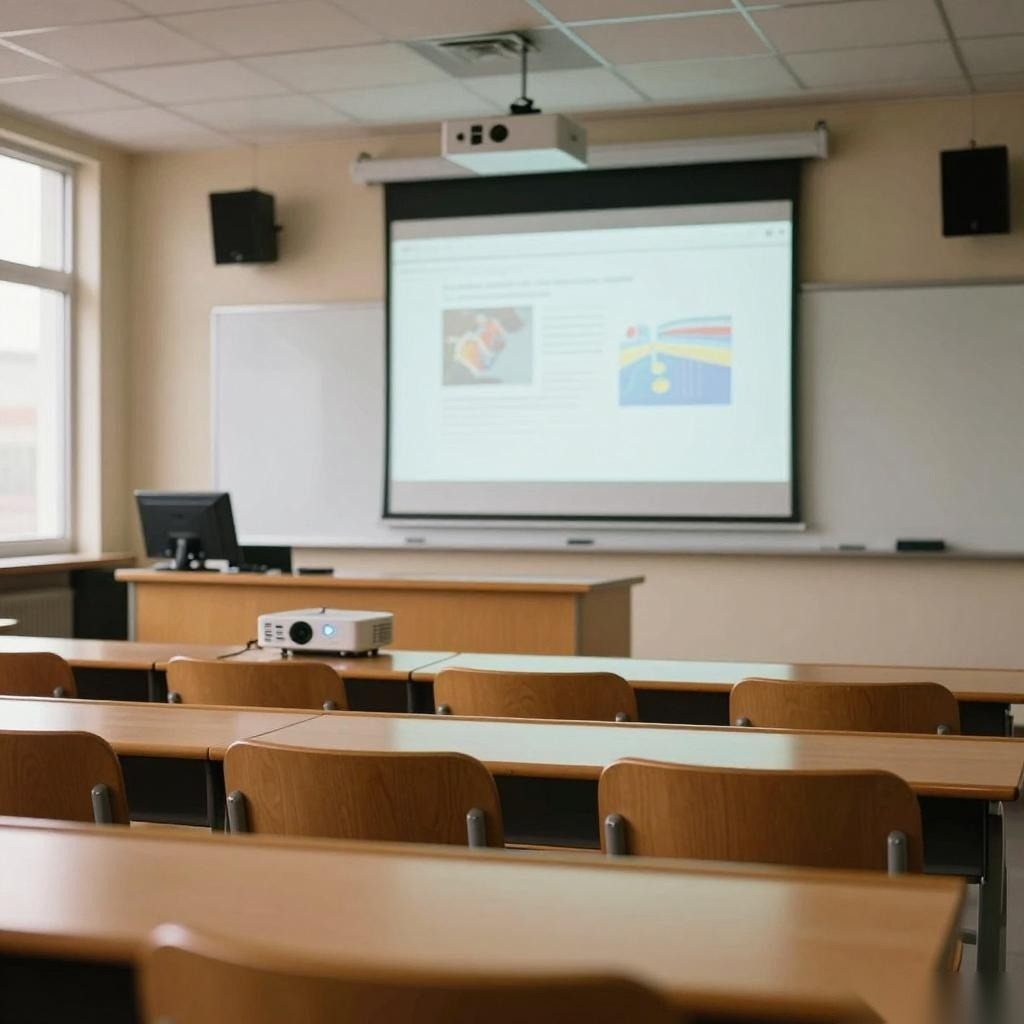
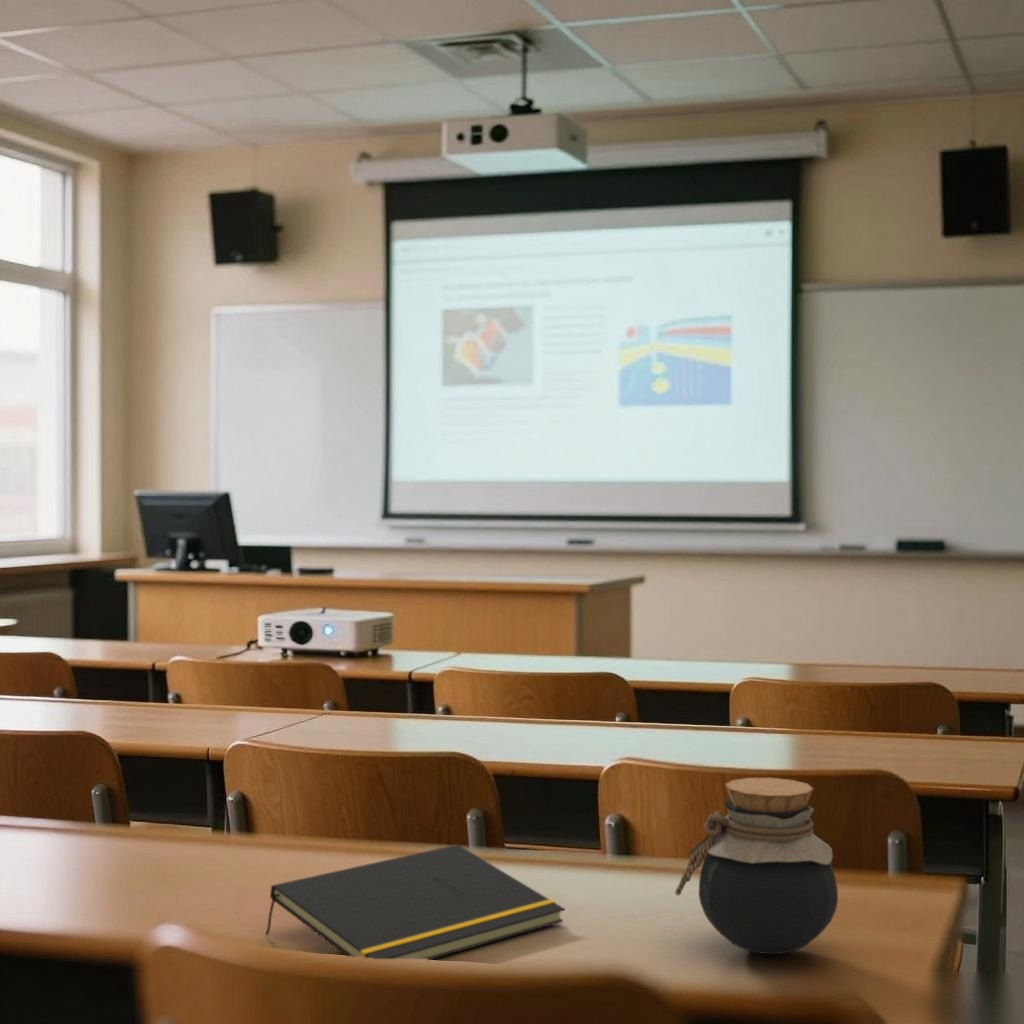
+ notepad [264,843,566,961]
+ jar [674,777,839,955]
